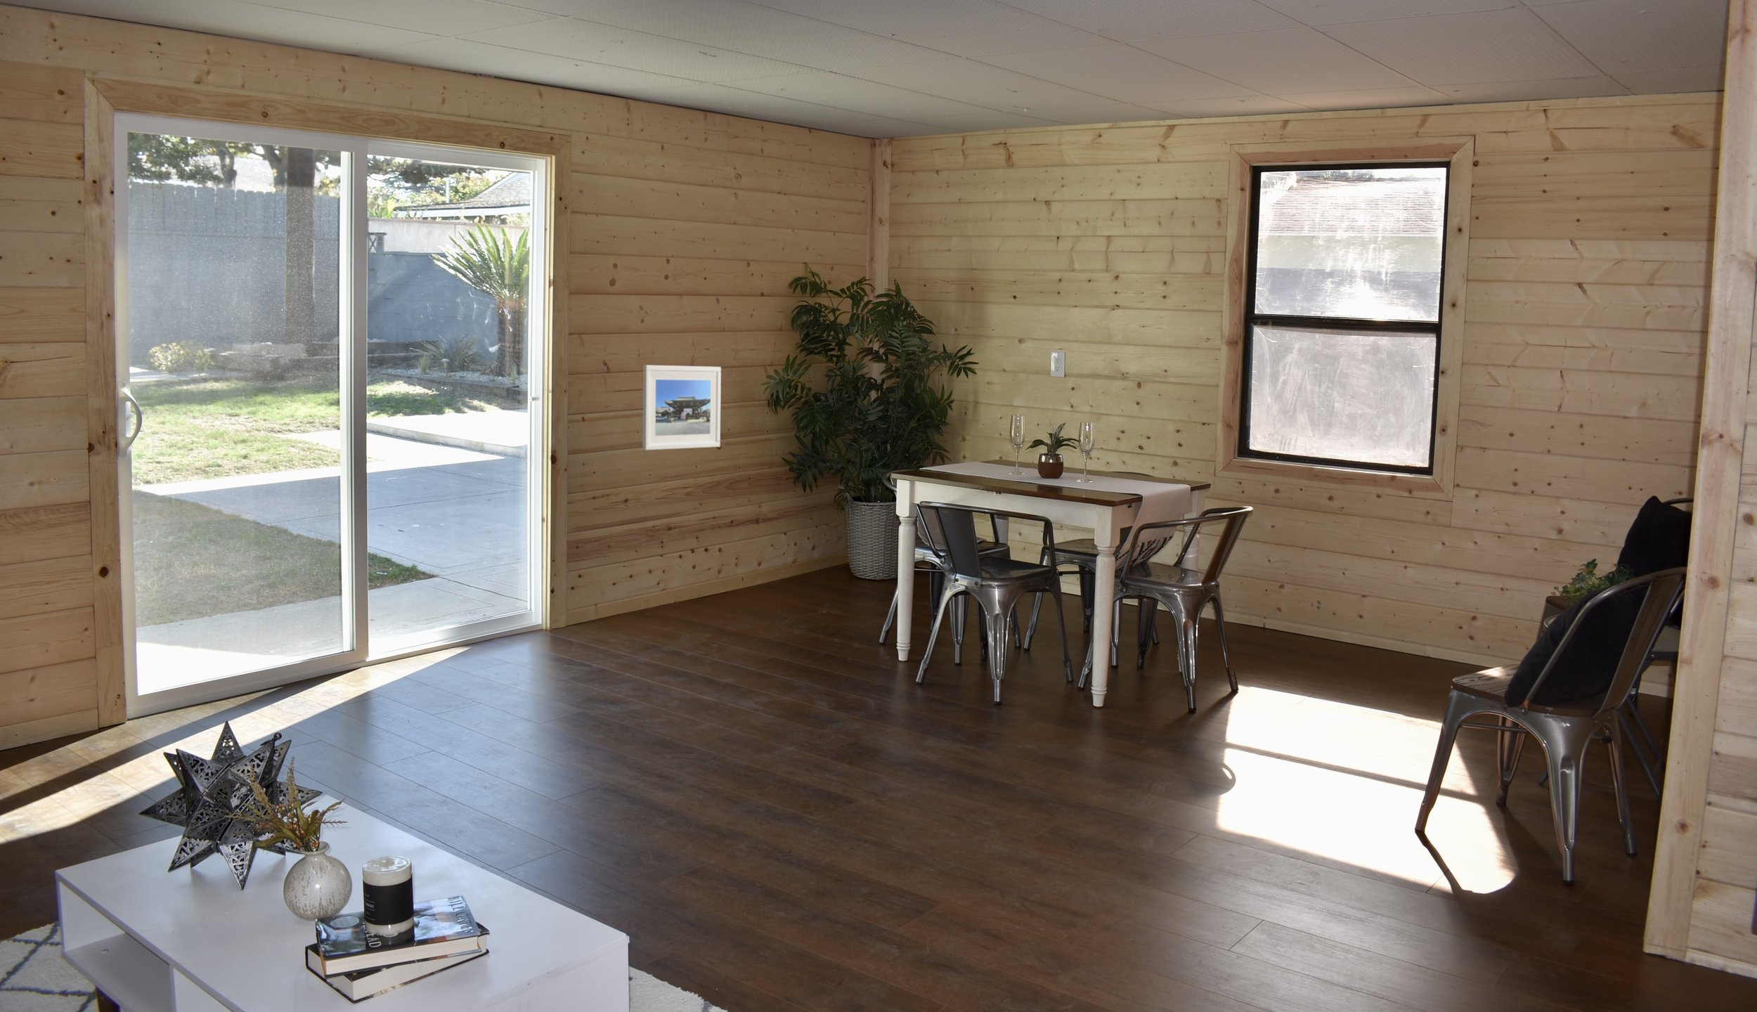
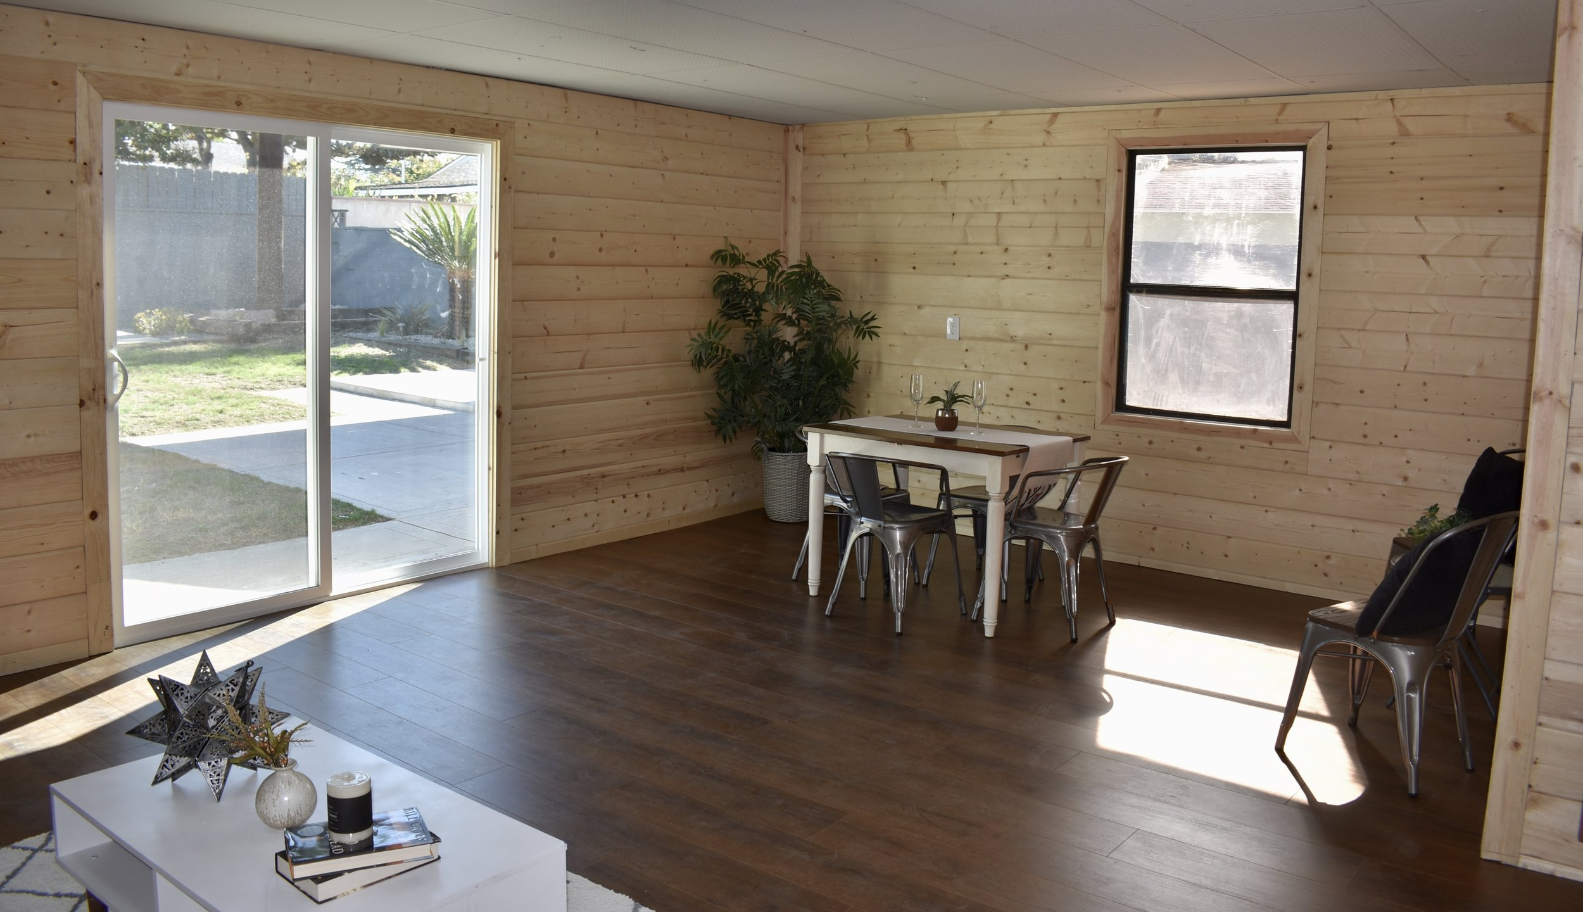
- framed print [642,364,722,451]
